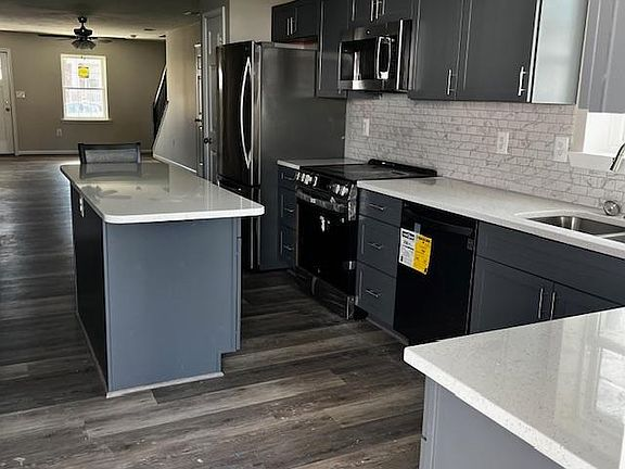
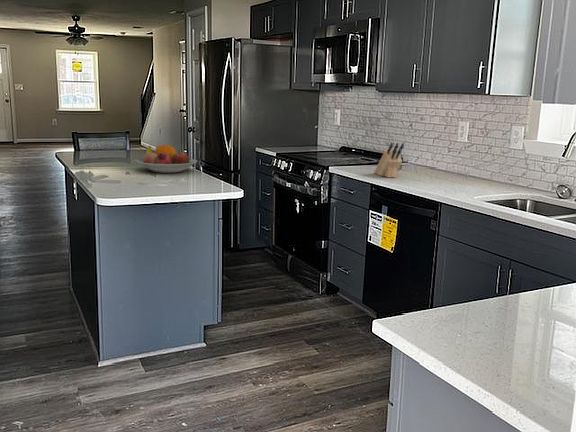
+ knife block [373,141,405,178]
+ fruit bowl [136,144,198,174]
